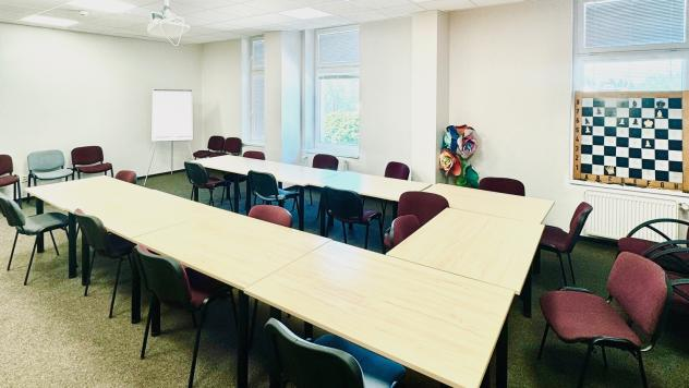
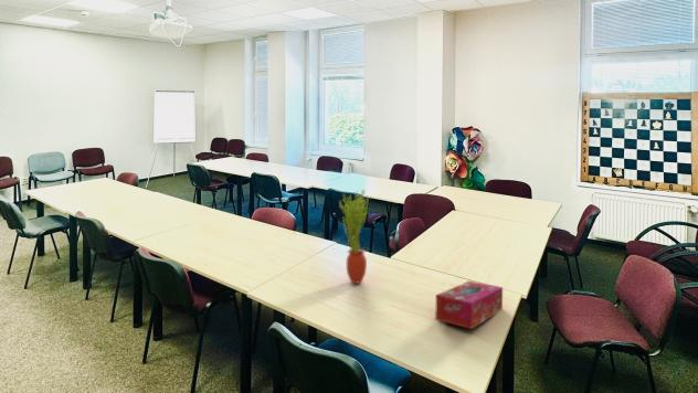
+ tissue box [434,280,504,330]
+ potted plant [338,189,371,285]
